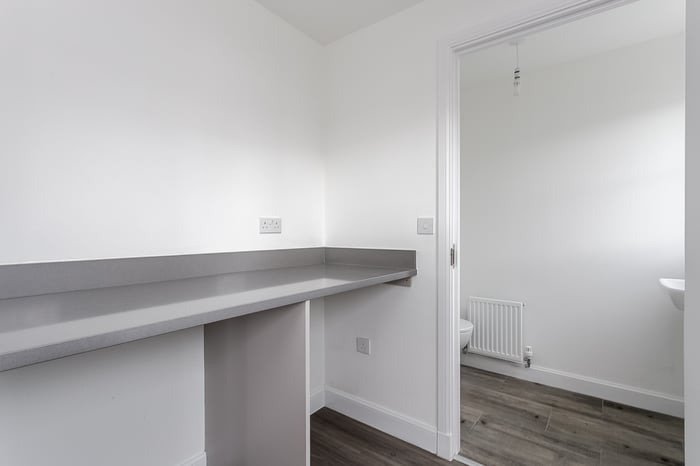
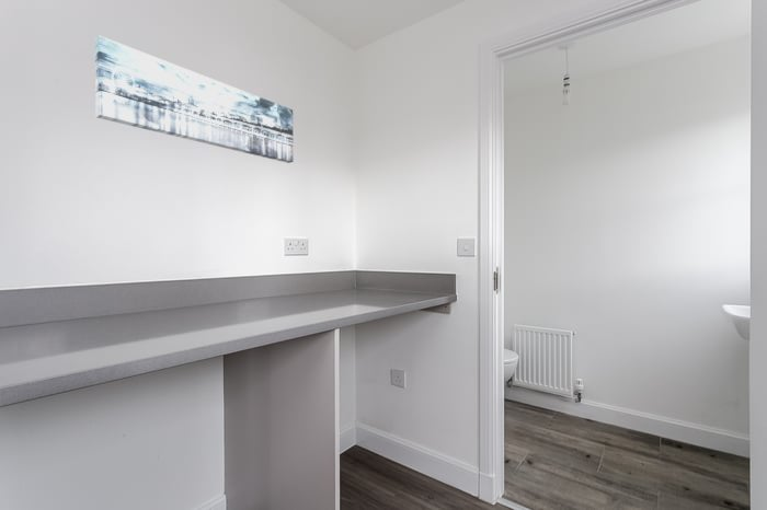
+ wall art [94,34,295,164]
